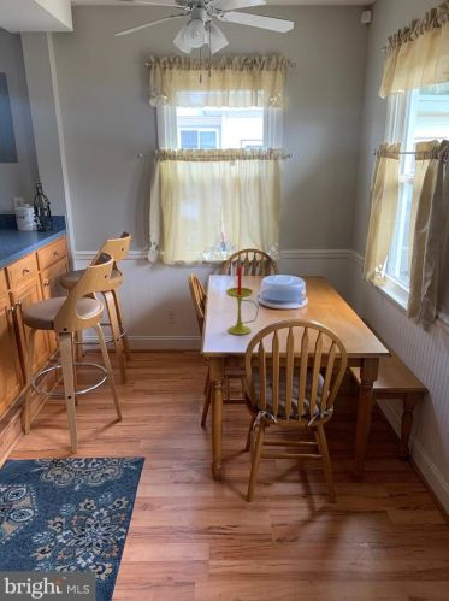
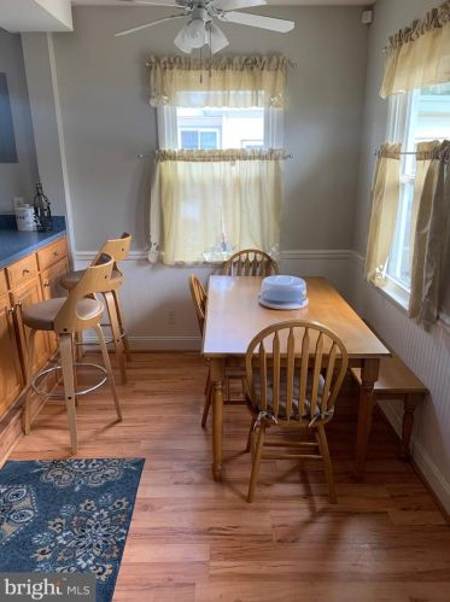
- candle [225,266,260,336]
